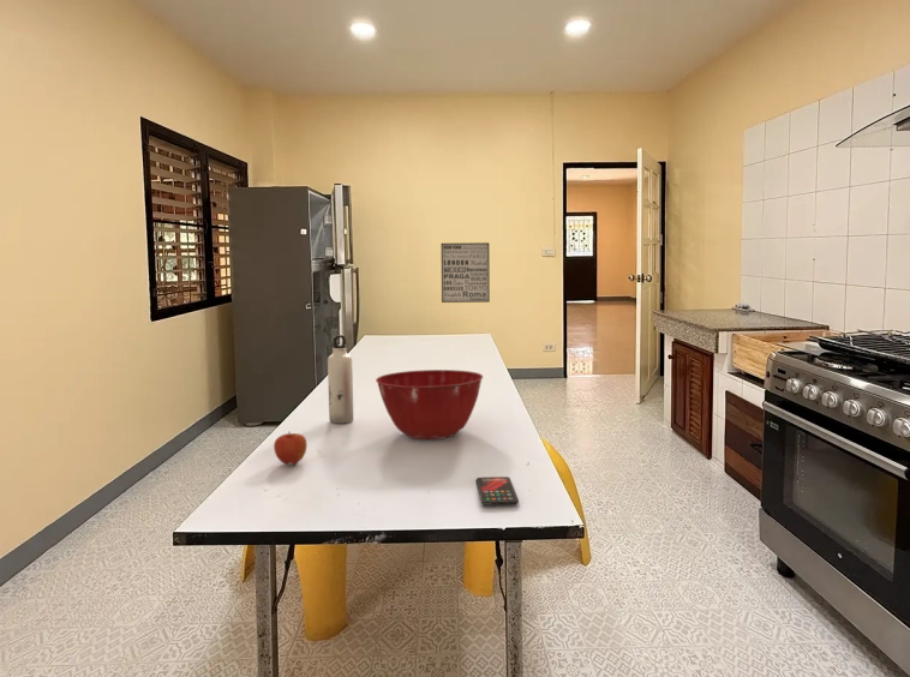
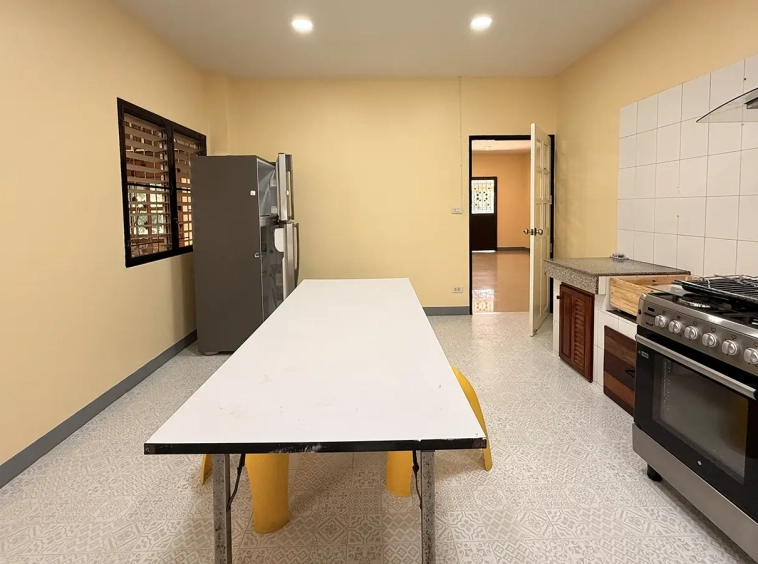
- wall art [441,241,491,304]
- water bottle [327,334,354,425]
- smartphone [475,475,520,505]
- mixing bowl [375,369,484,441]
- apple [273,432,309,466]
